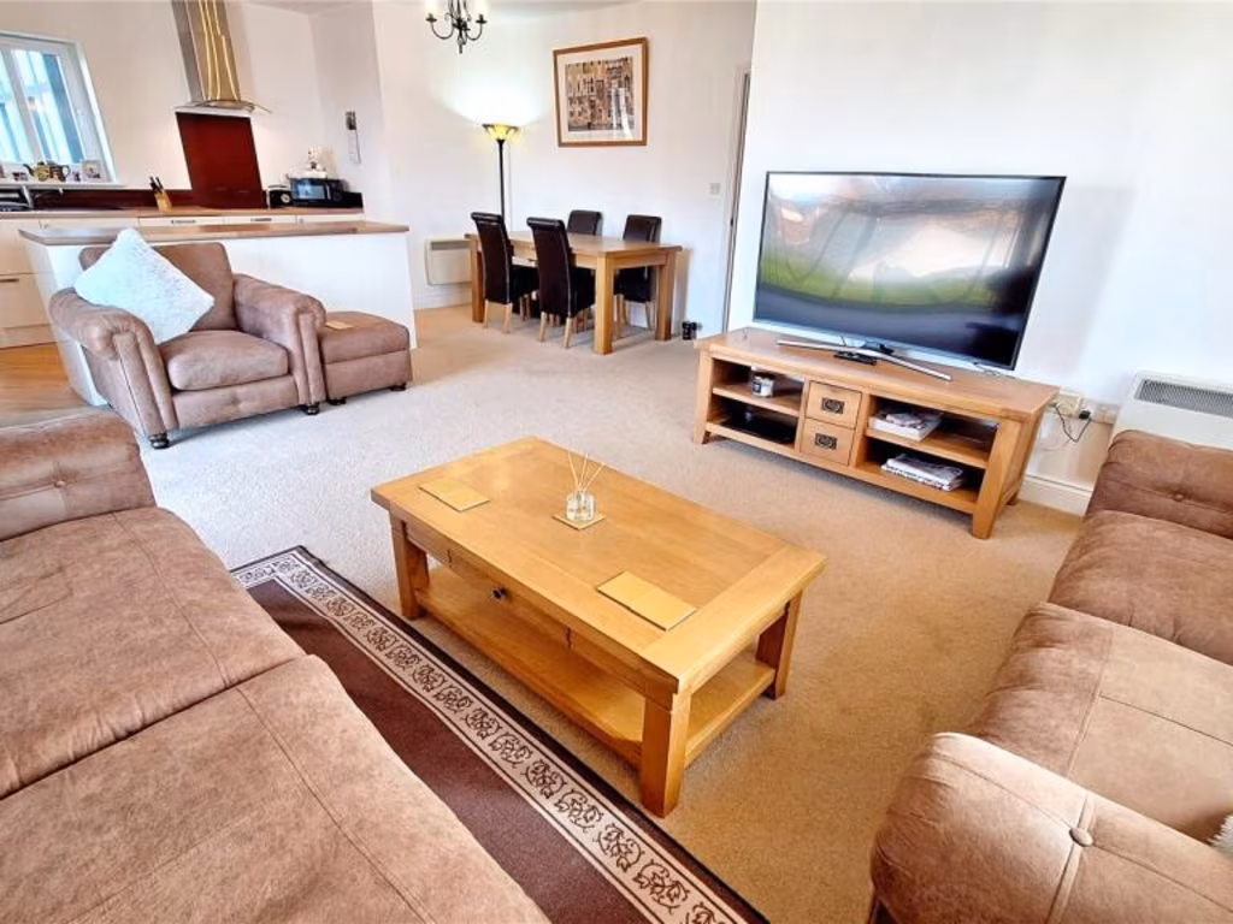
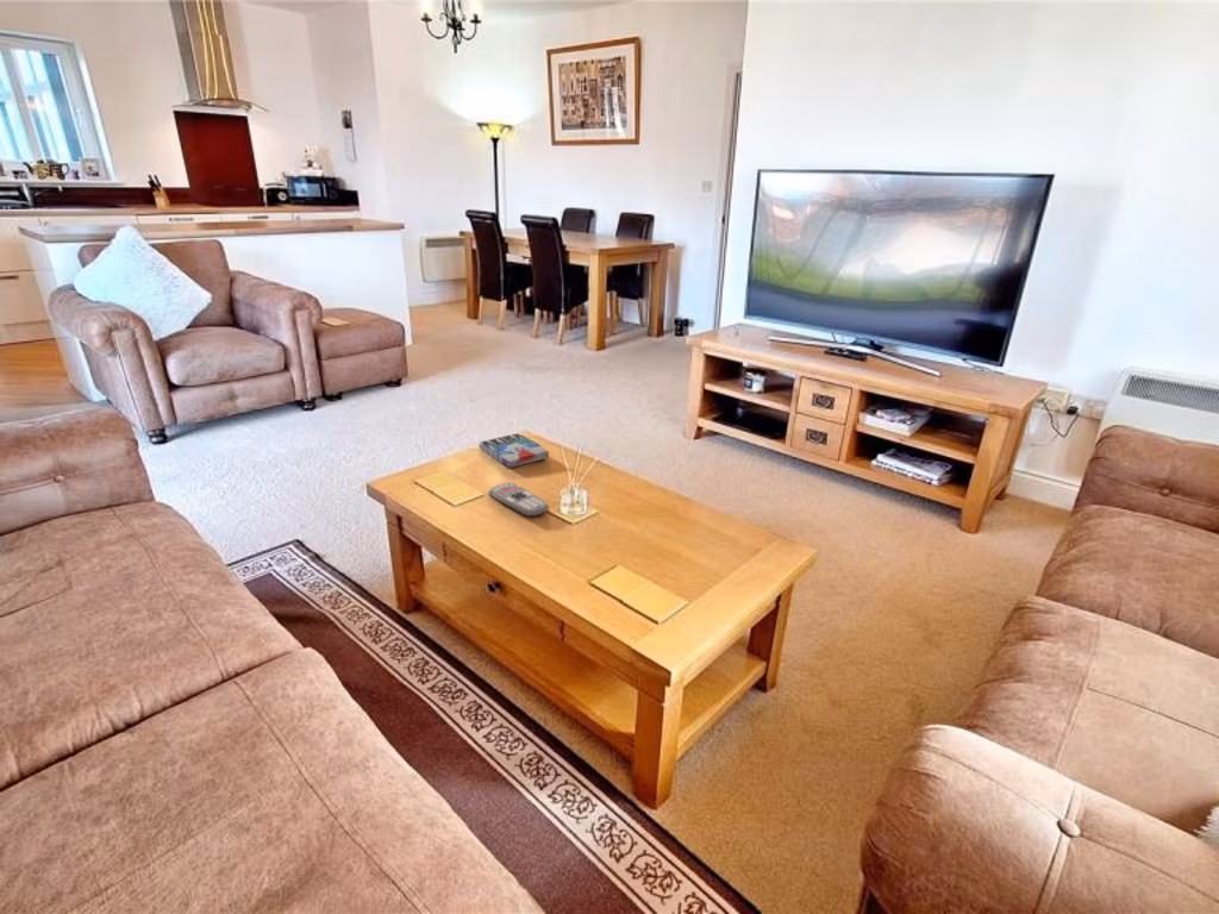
+ remote control [487,481,550,518]
+ book [479,432,550,469]
